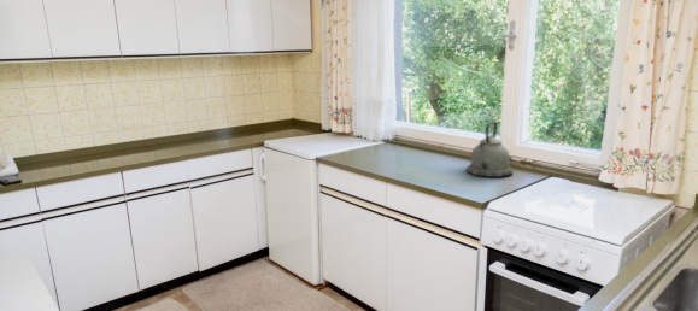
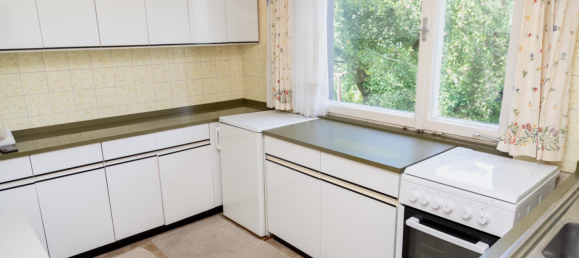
- kettle [465,121,514,178]
